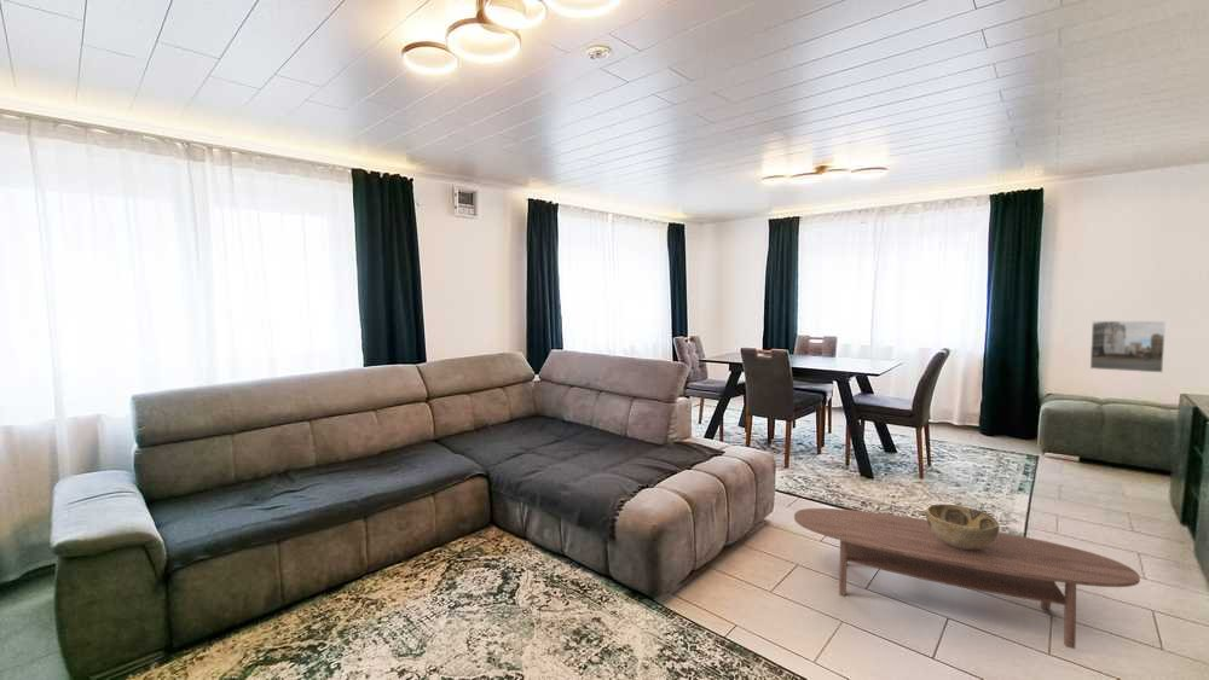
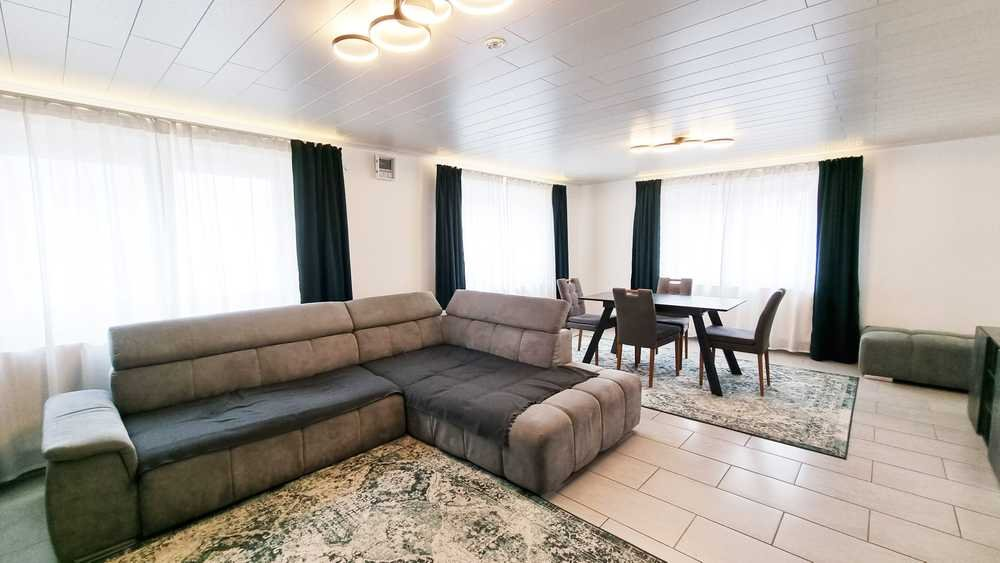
- coffee table [793,507,1141,650]
- decorative bowl [924,502,1000,550]
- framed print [1089,320,1167,373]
